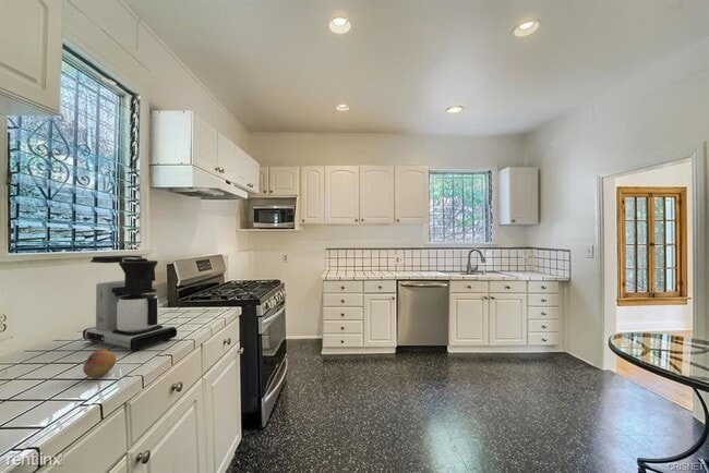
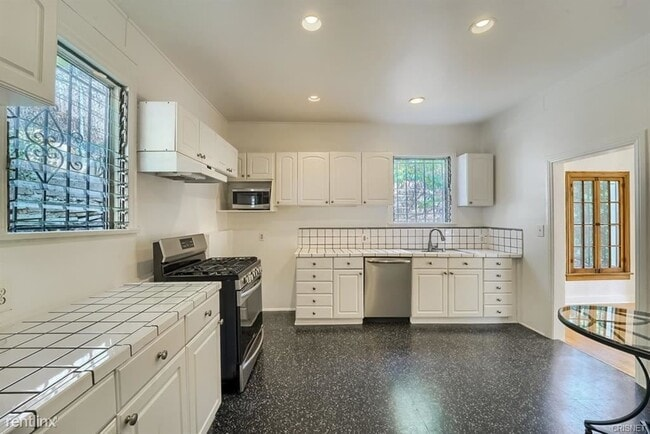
- coffee maker [82,254,178,352]
- fruit [82,349,117,378]
